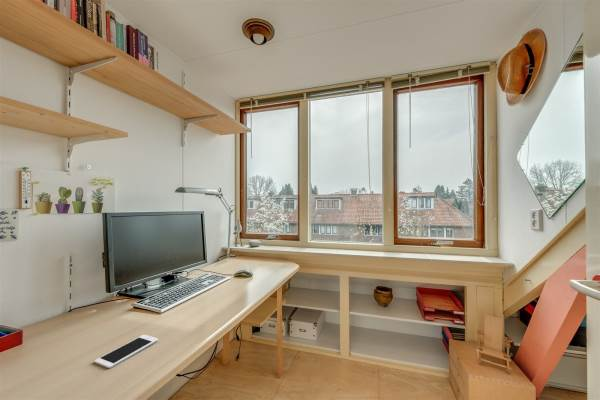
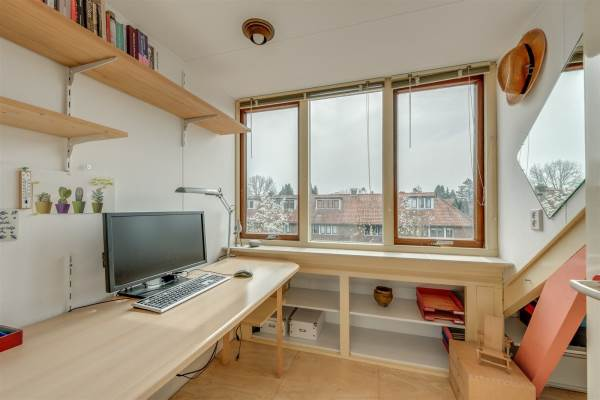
- cell phone [93,334,159,369]
